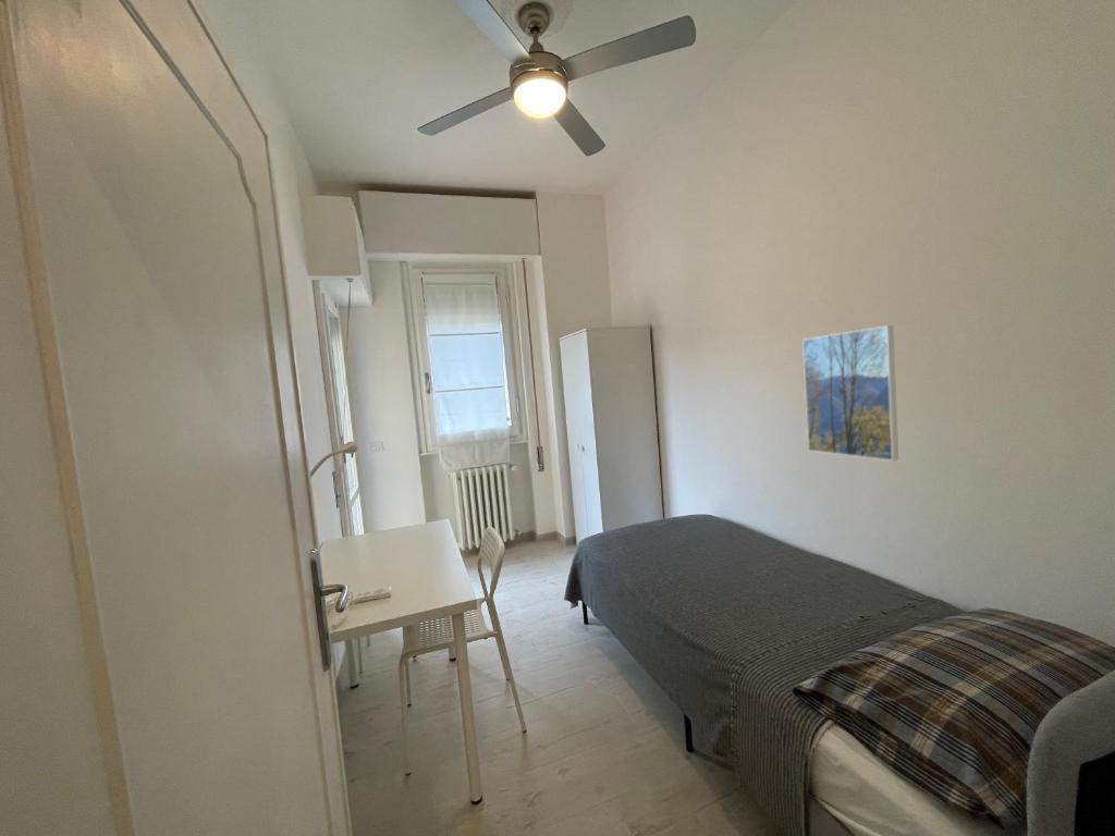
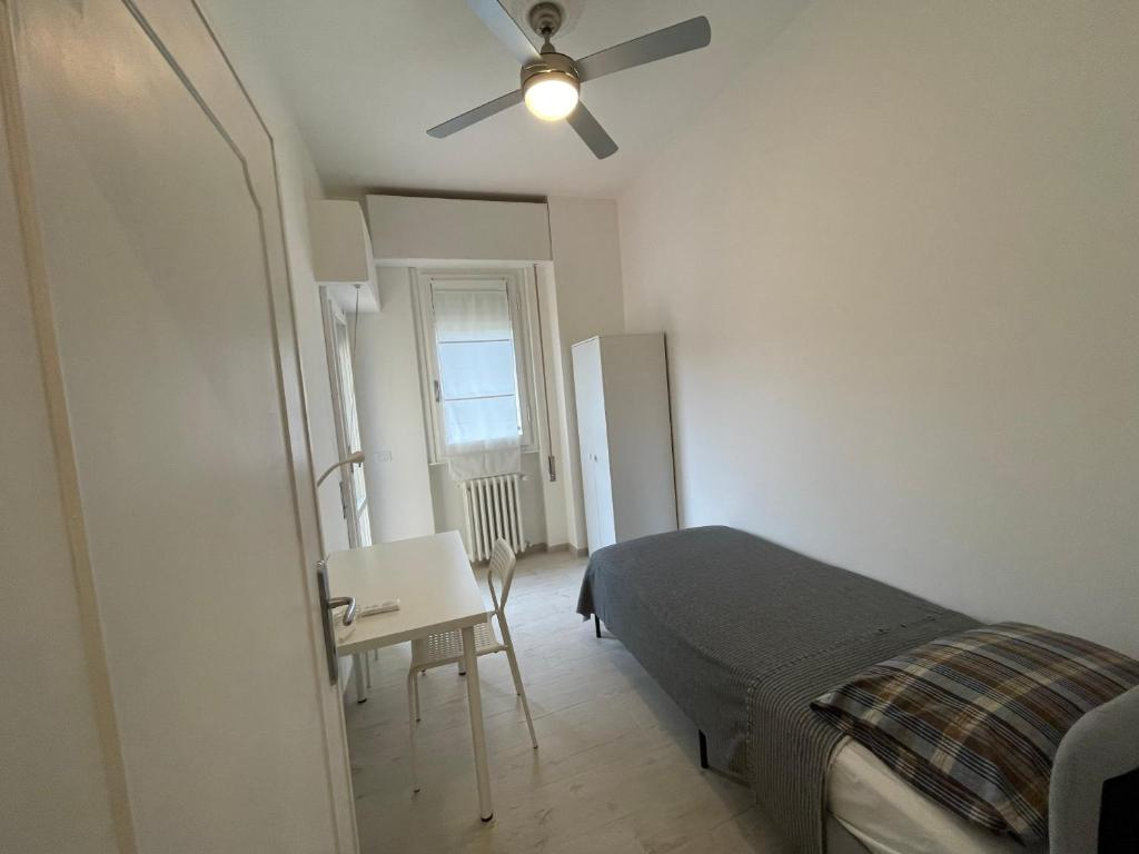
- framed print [801,324,899,462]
